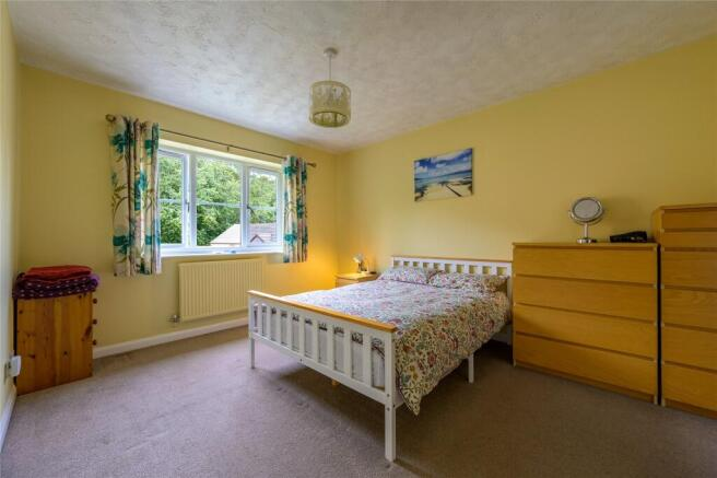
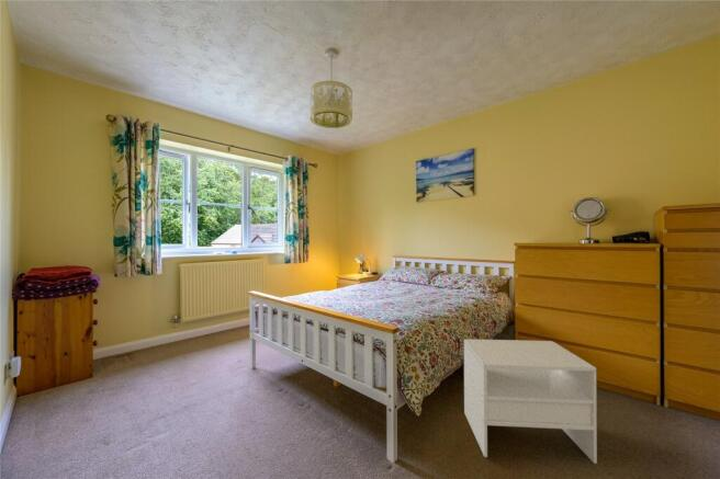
+ nightstand [463,338,598,465]
